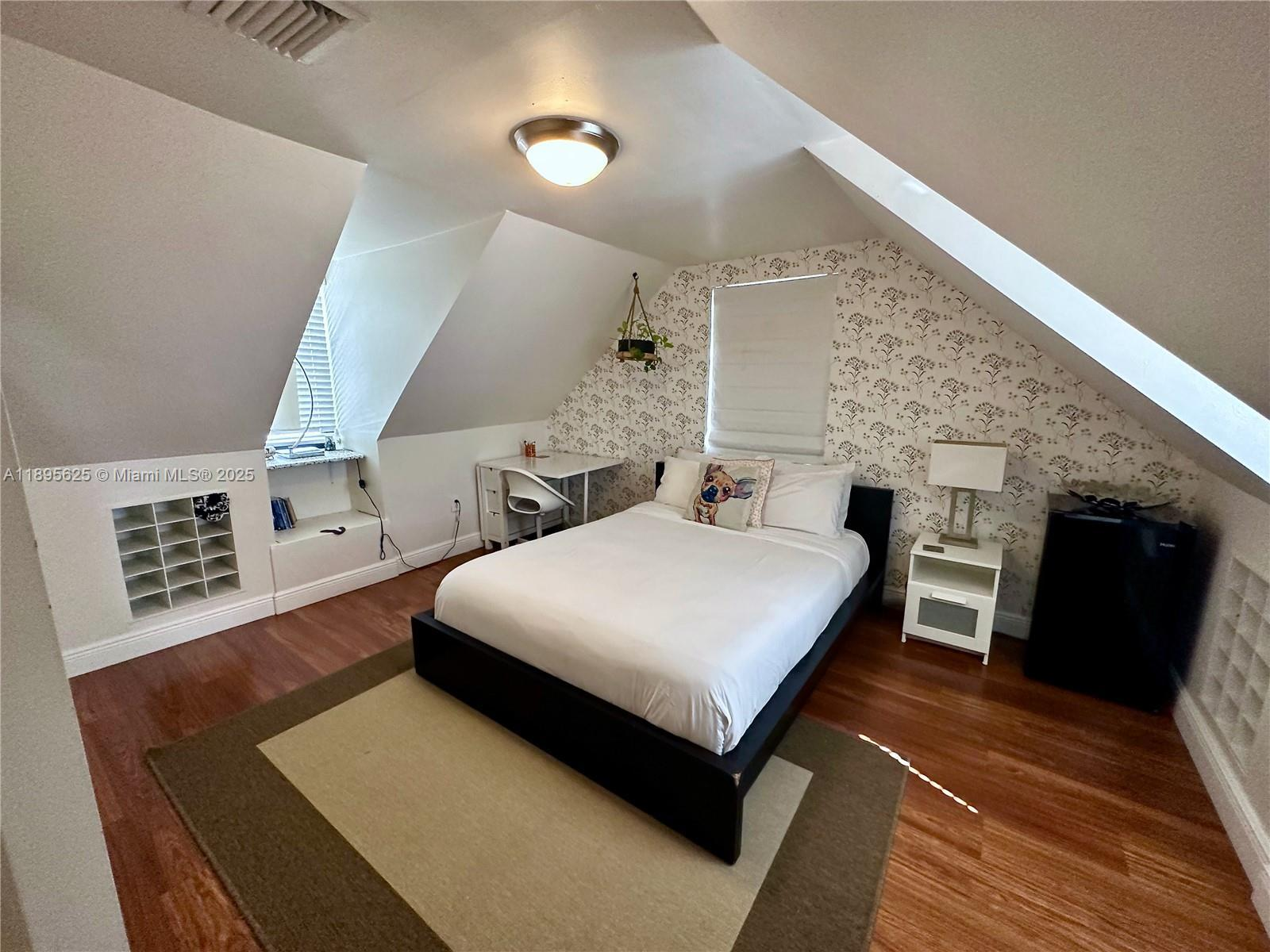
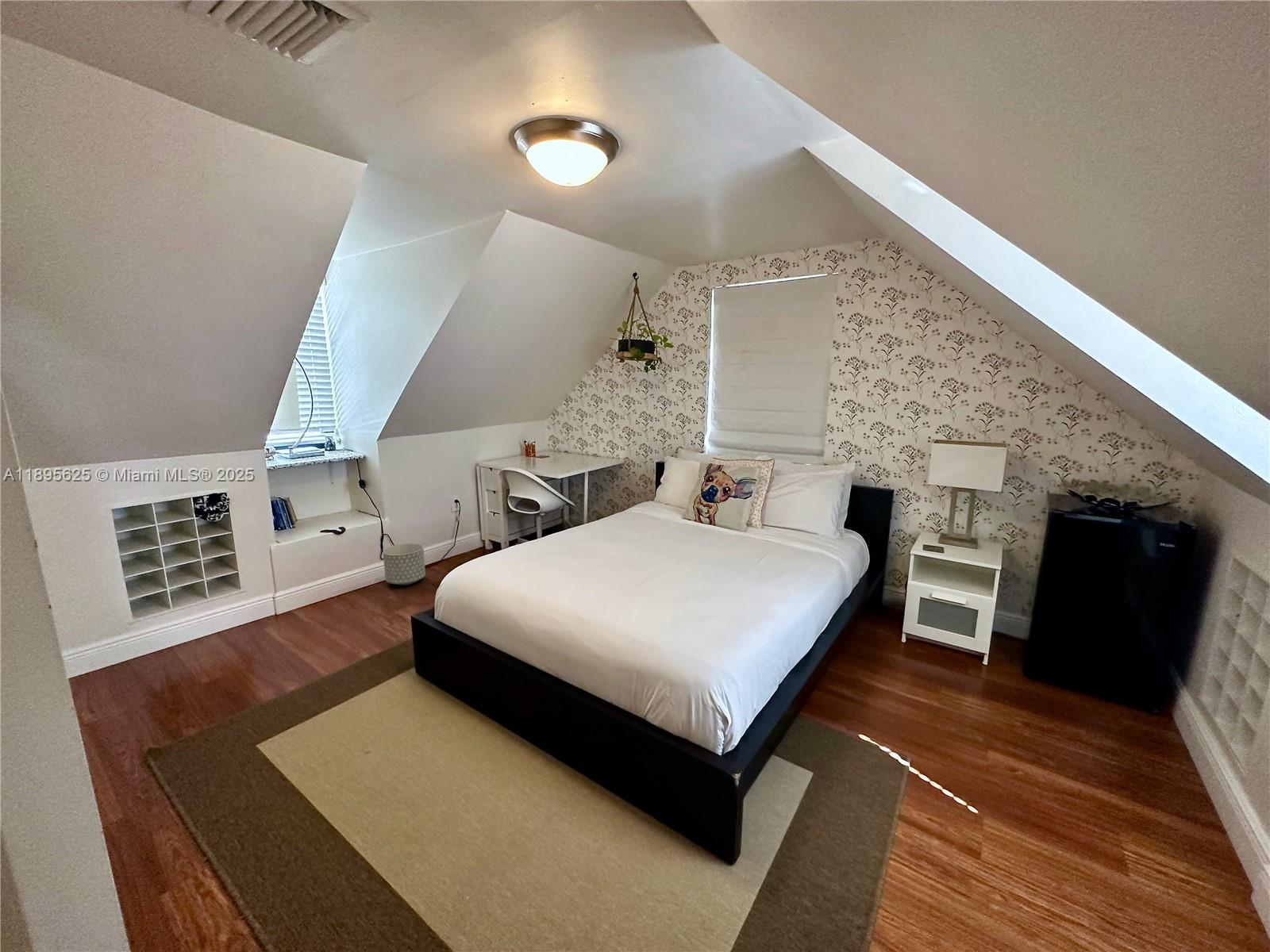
+ planter [382,543,426,586]
